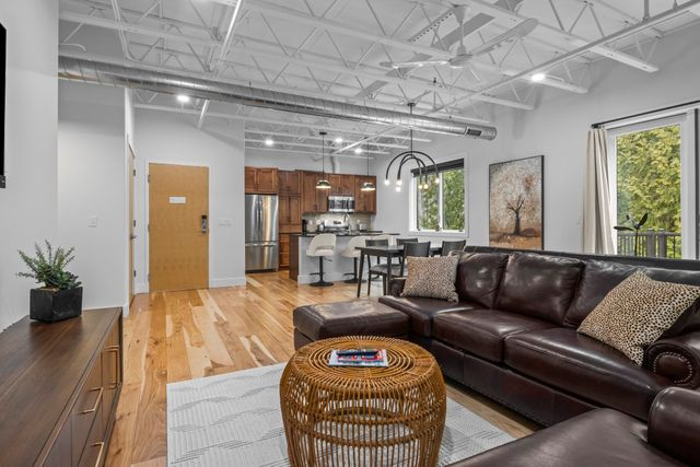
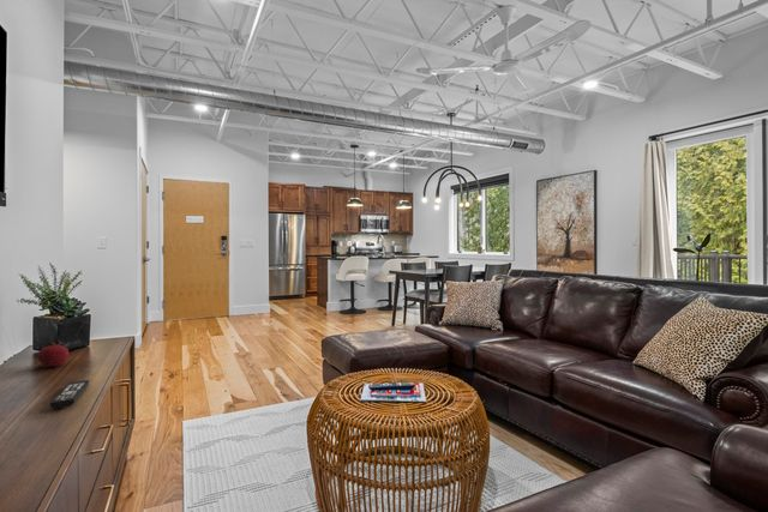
+ remote control [49,379,90,409]
+ fruit [37,341,70,368]
